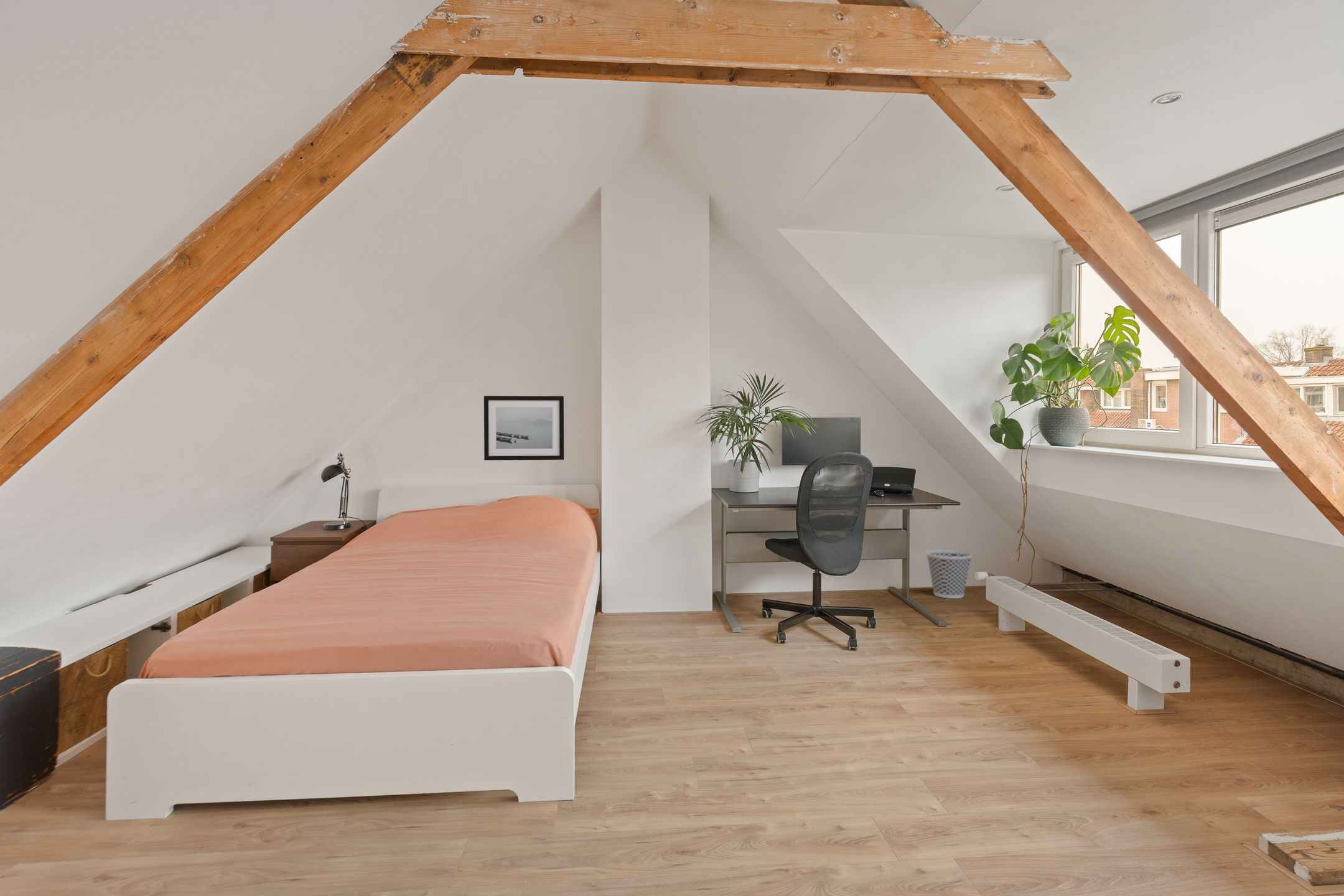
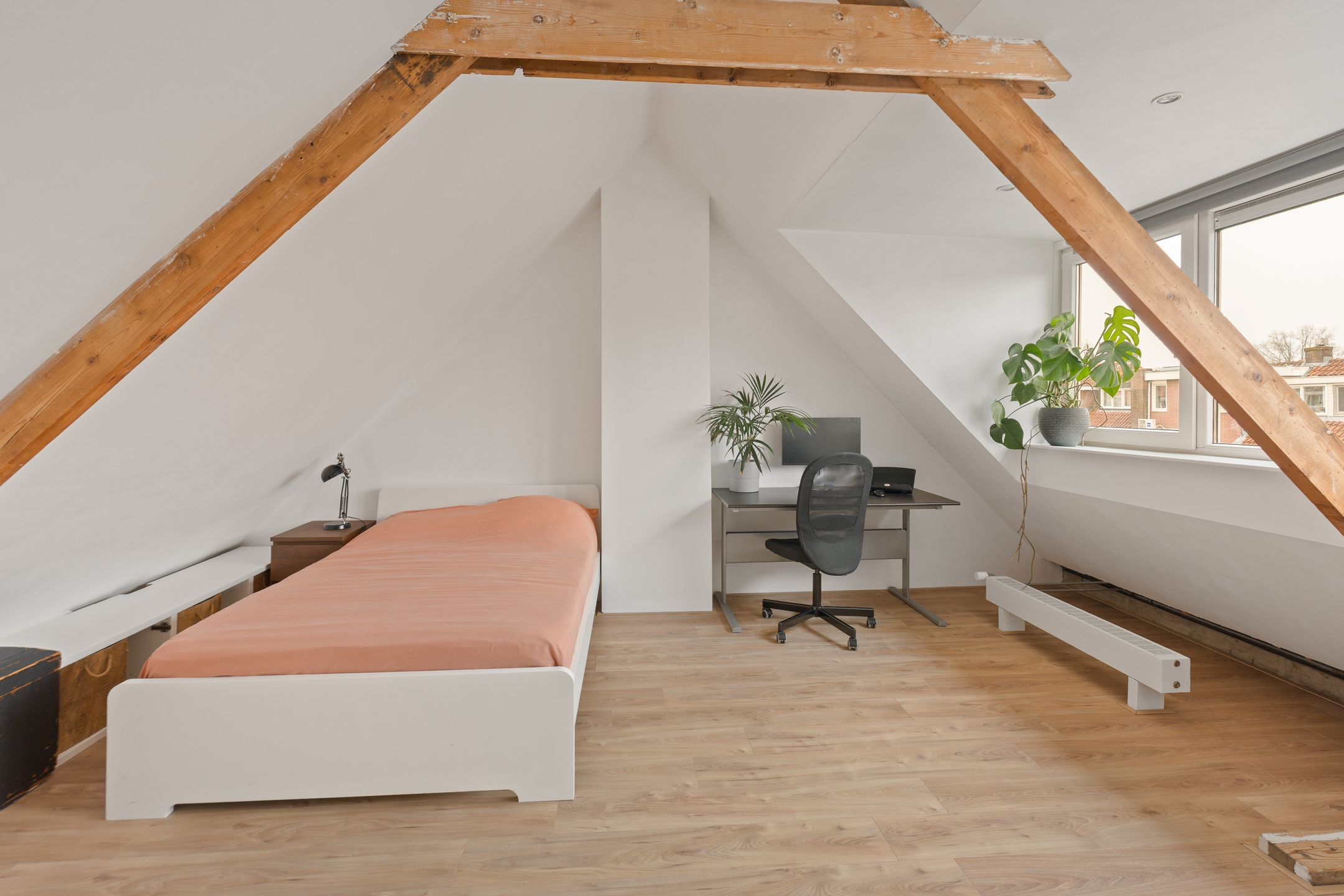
- wall art [483,395,564,461]
- wastebasket [925,549,973,599]
